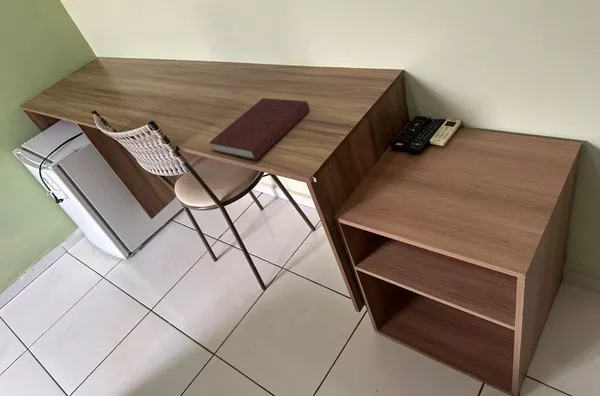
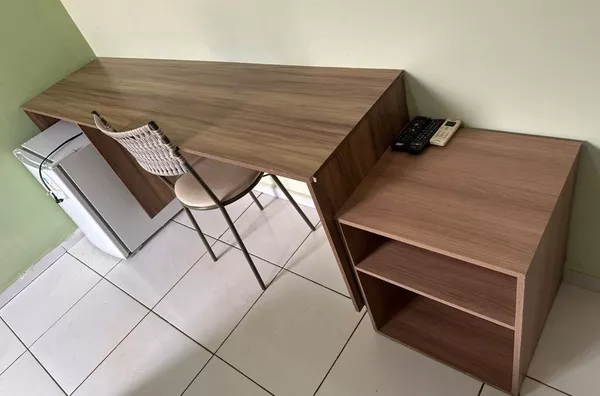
- notebook [208,97,311,161]
